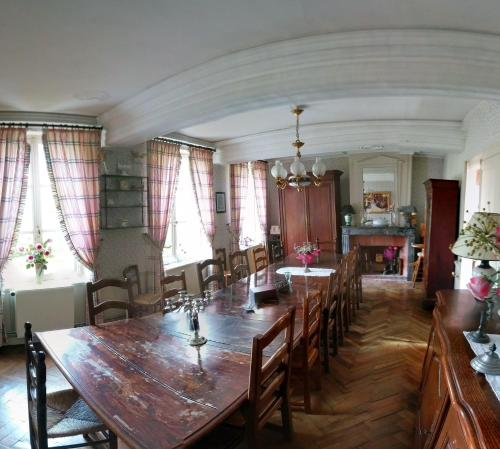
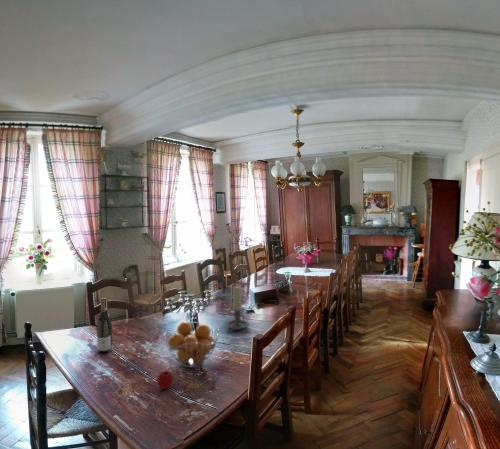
+ apple [156,370,174,390]
+ fruit basket [163,321,220,369]
+ candle holder [225,285,250,333]
+ wine bottle [96,297,114,354]
